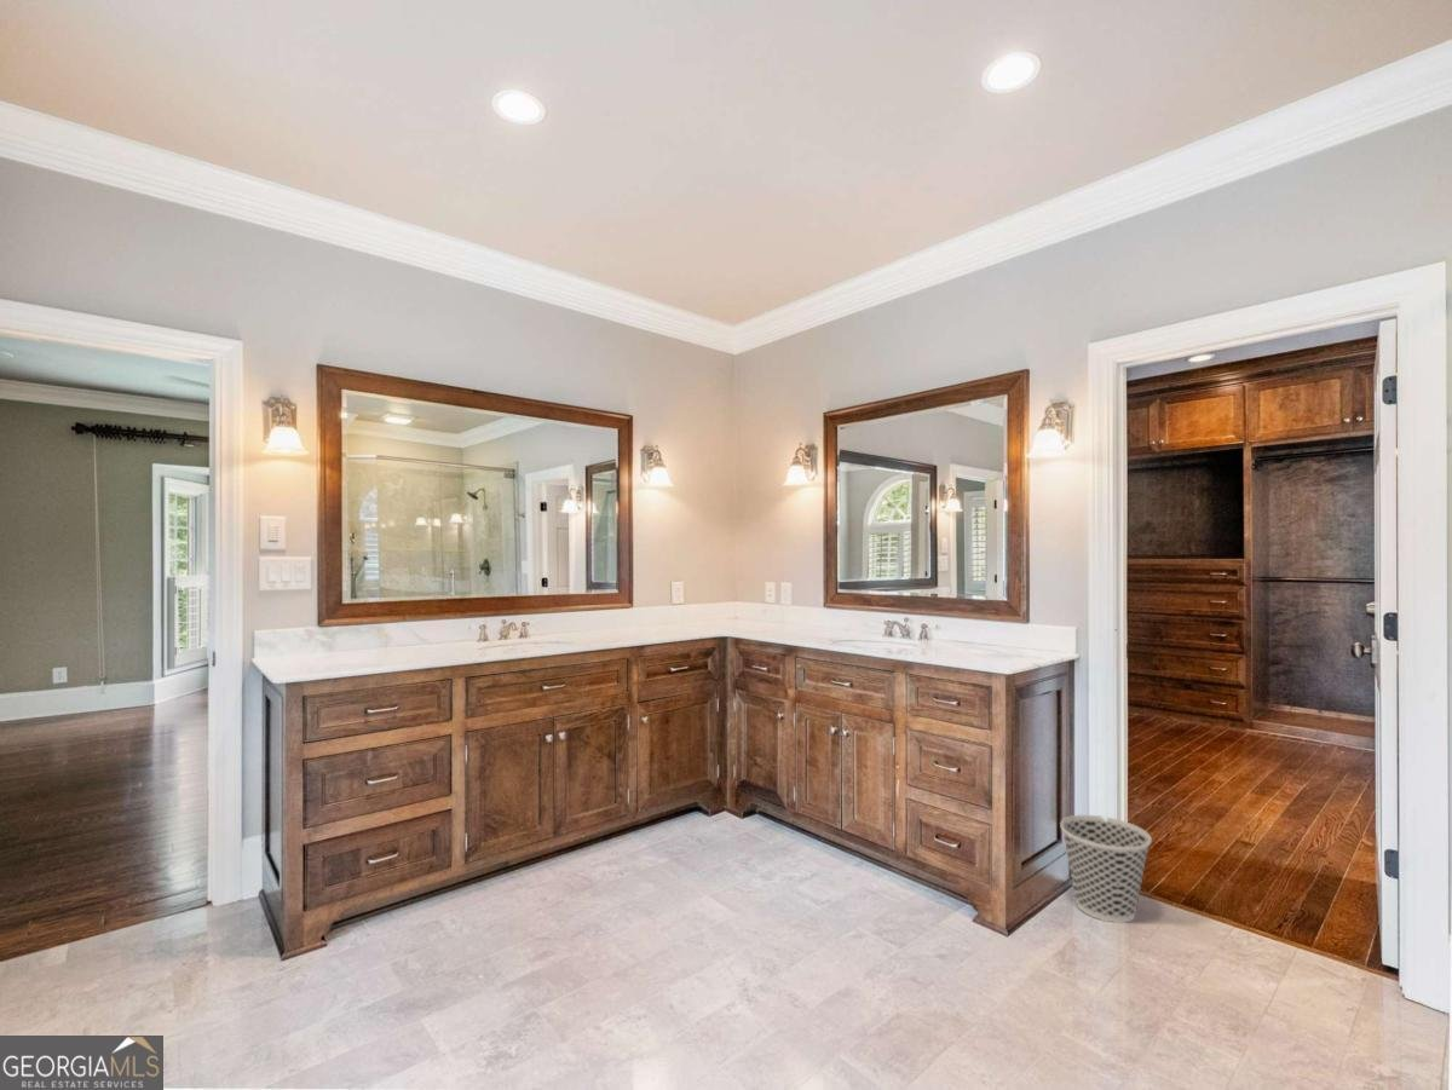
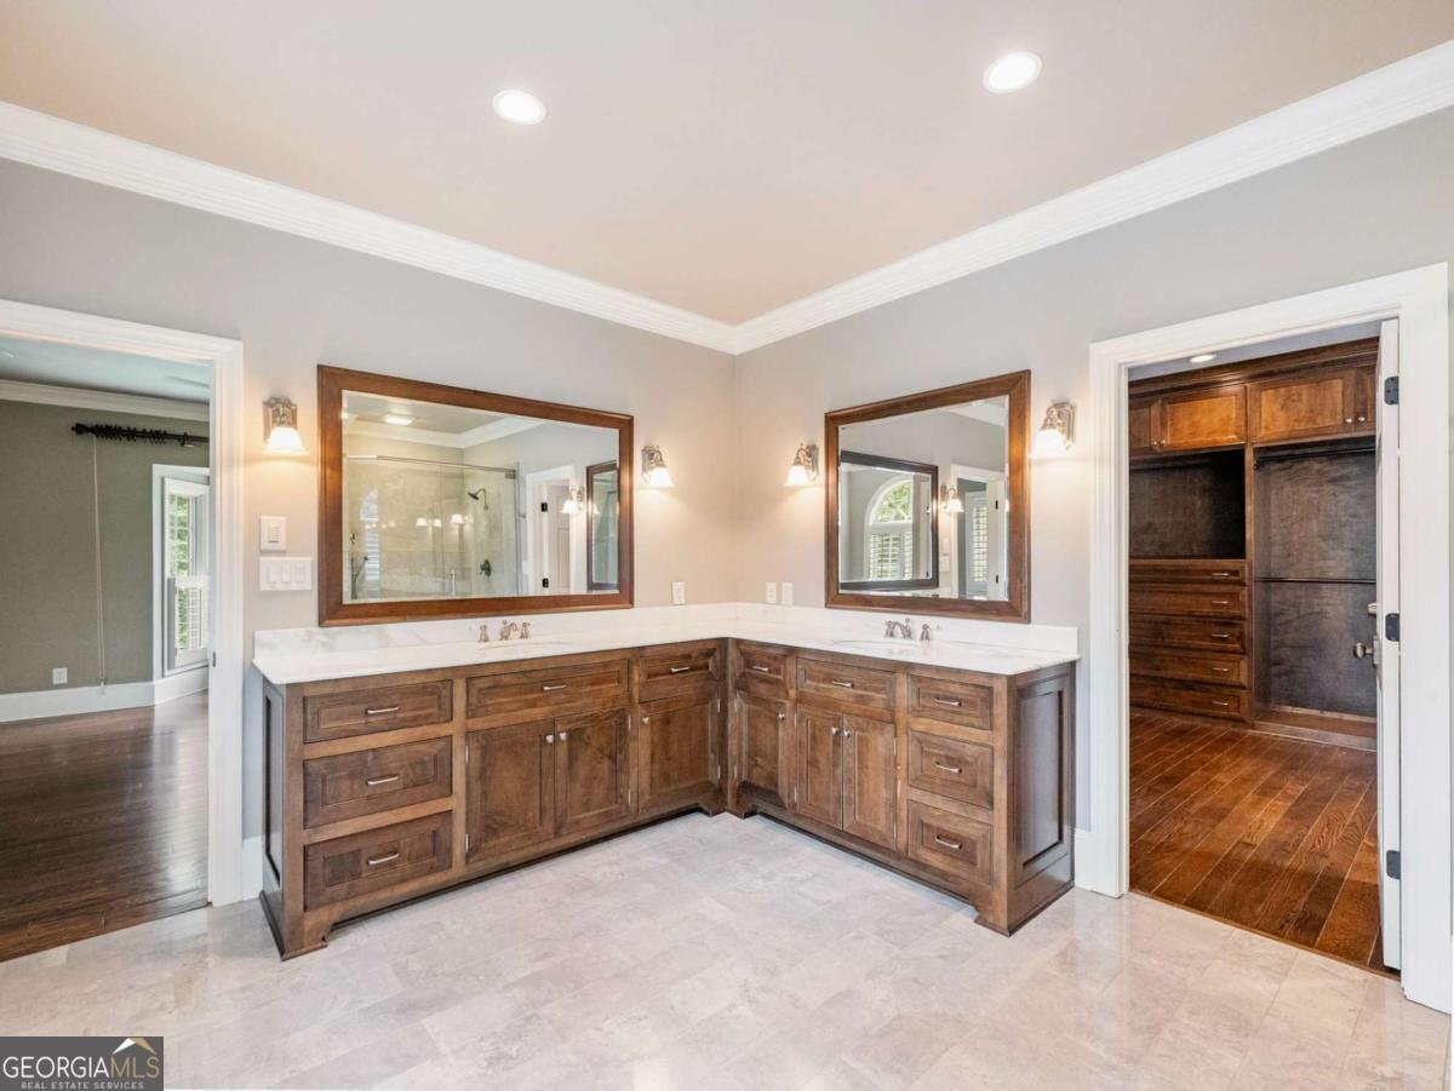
- wastebasket [1059,814,1153,924]
